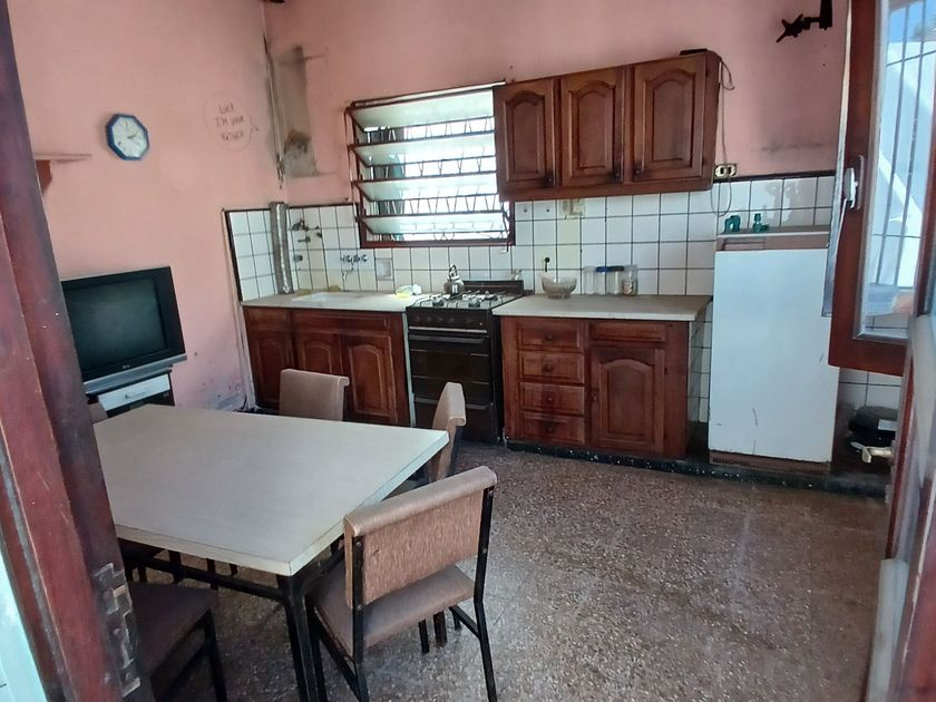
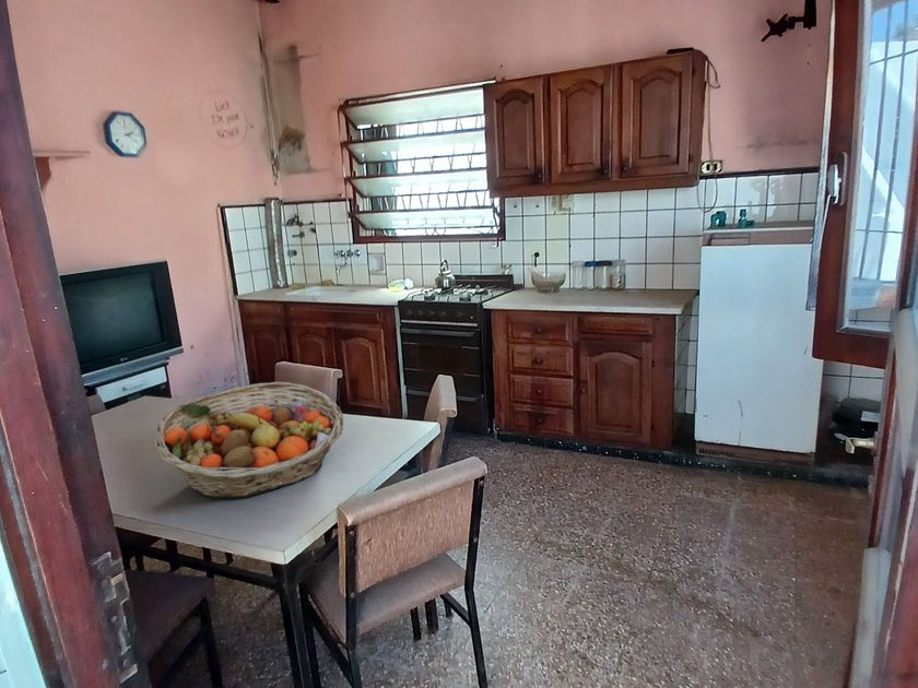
+ fruit basket [153,381,344,499]
